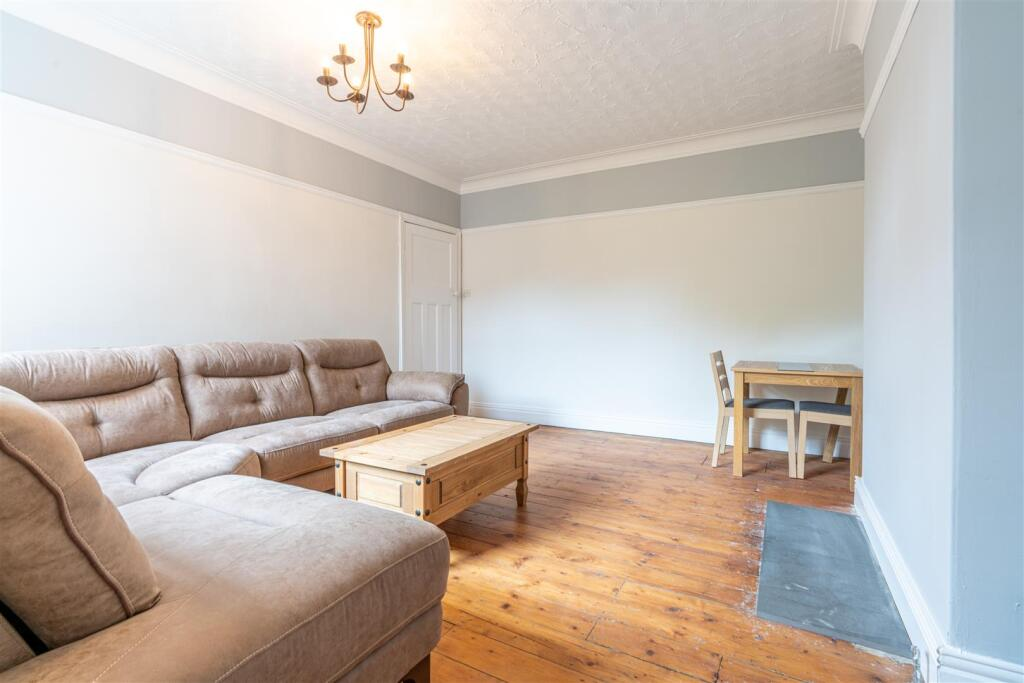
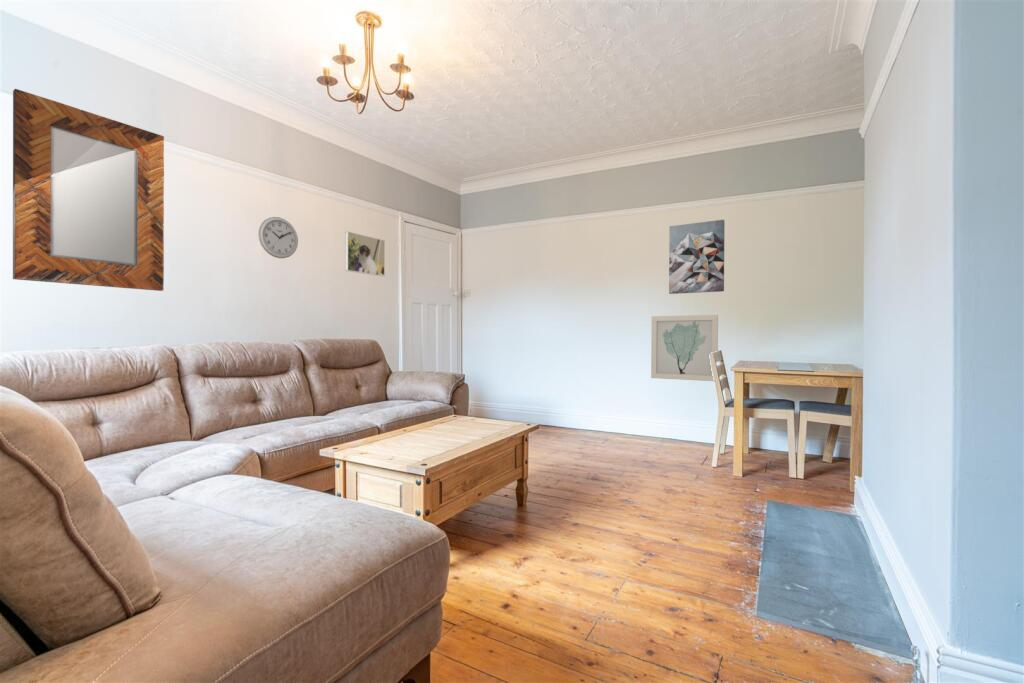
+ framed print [344,231,386,277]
+ home mirror [12,88,165,292]
+ wall art [668,219,726,295]
+ wall art [650,314,719,382]
+ wall clock [257,216,299,259]
